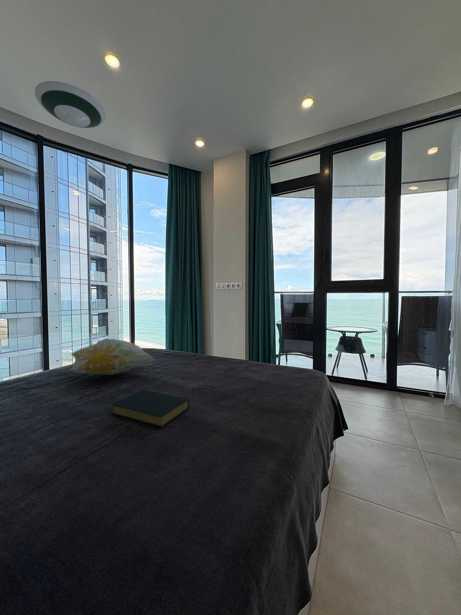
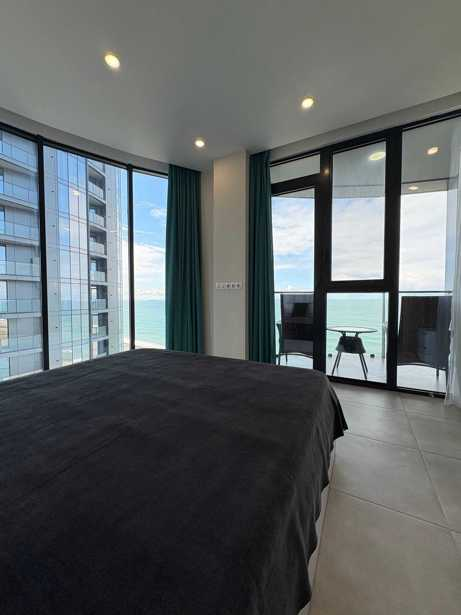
- hardback book [110,389,190,429]
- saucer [34,80,107,129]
- decorative pillow [69,338,155,376]
